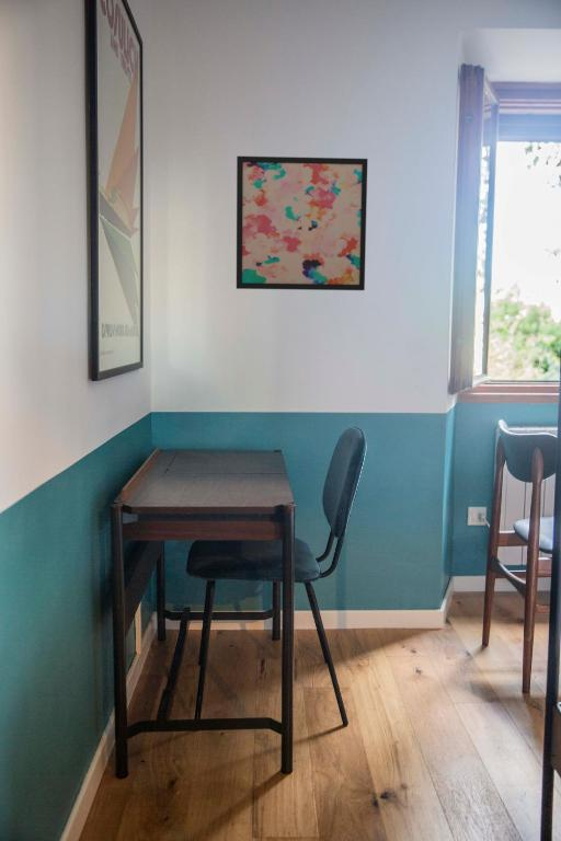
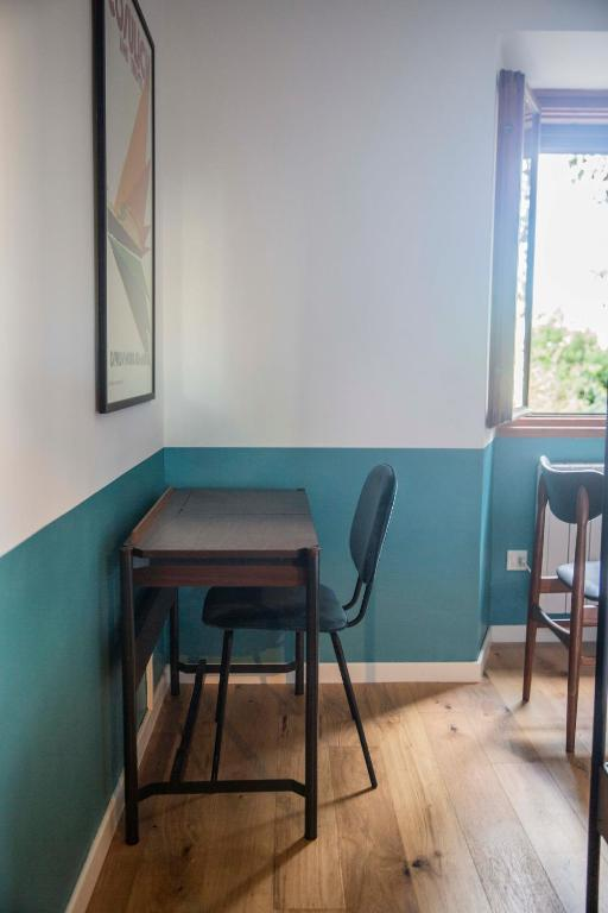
- wall art [236,155,368,291]
